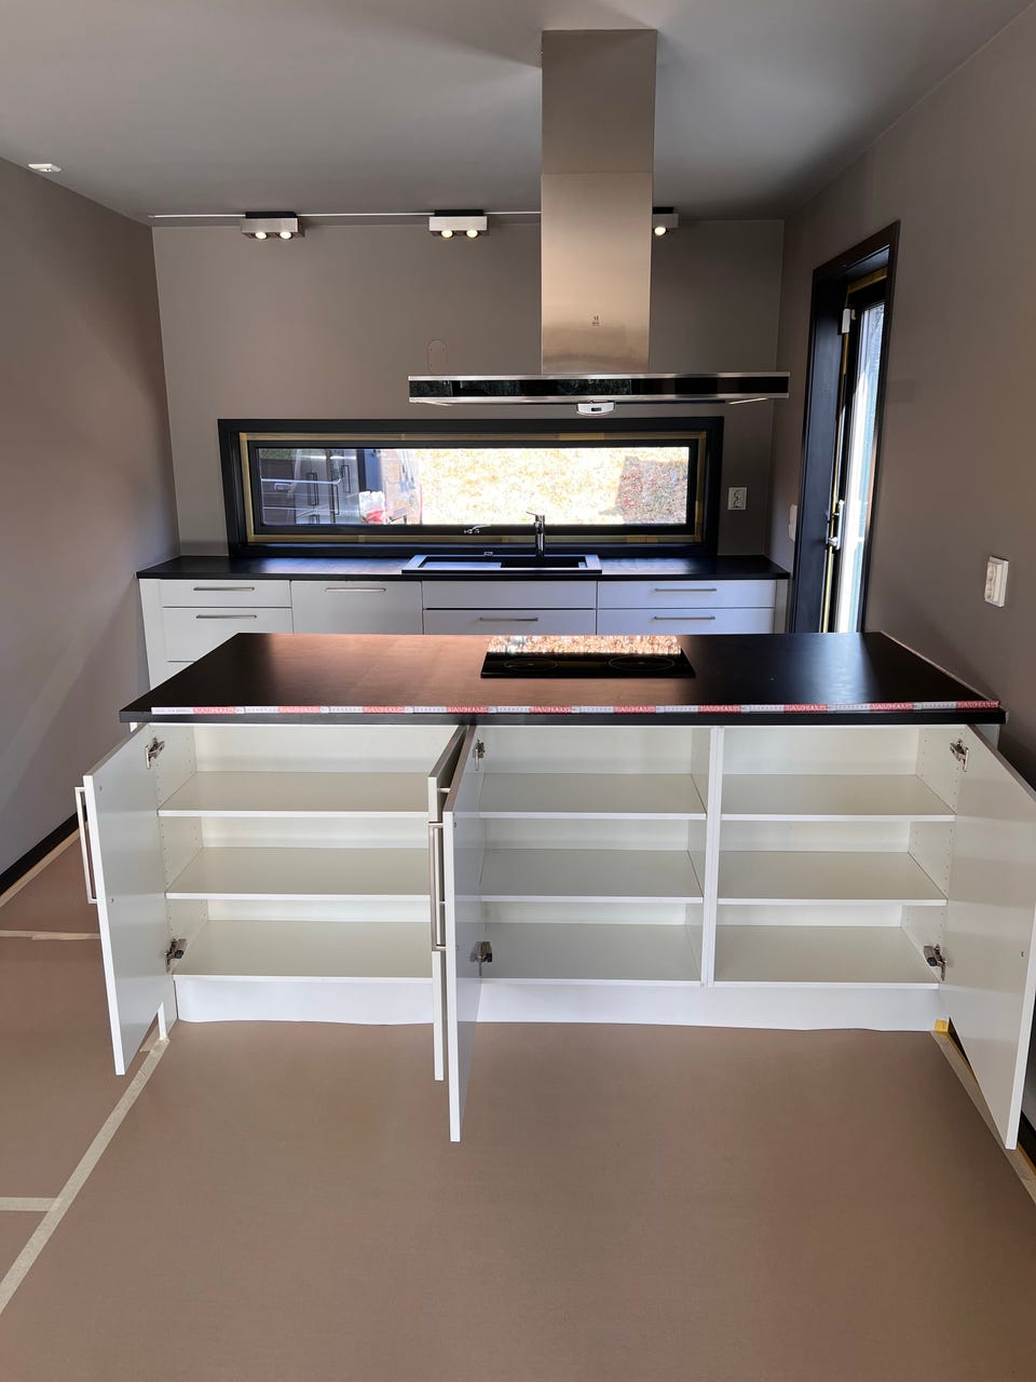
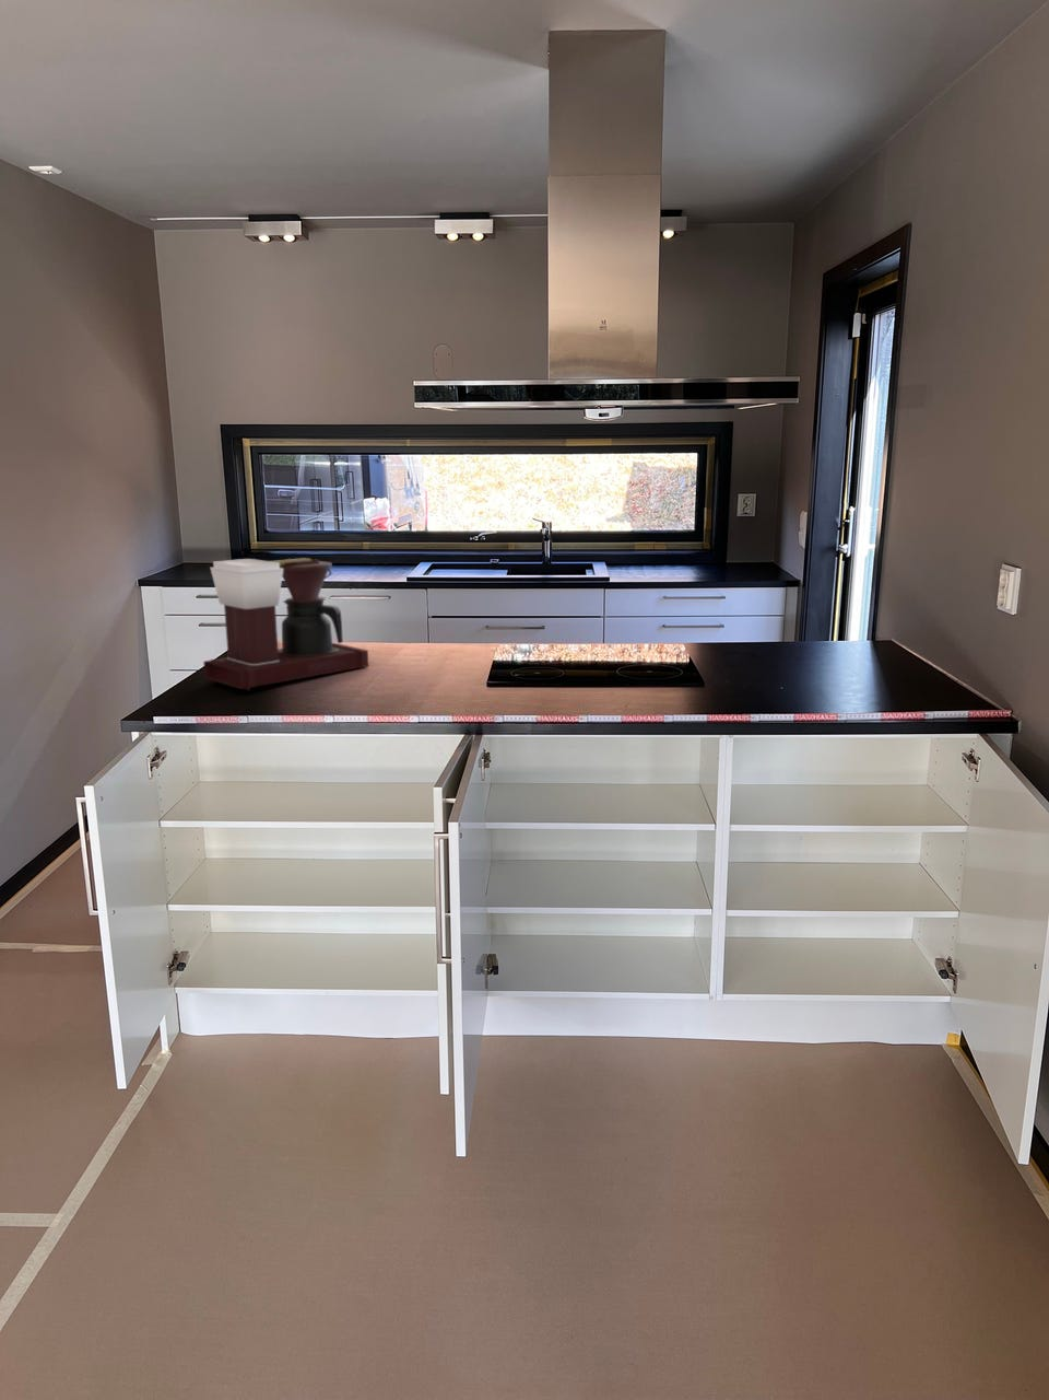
+ coffee maker [202,557,369,691]
